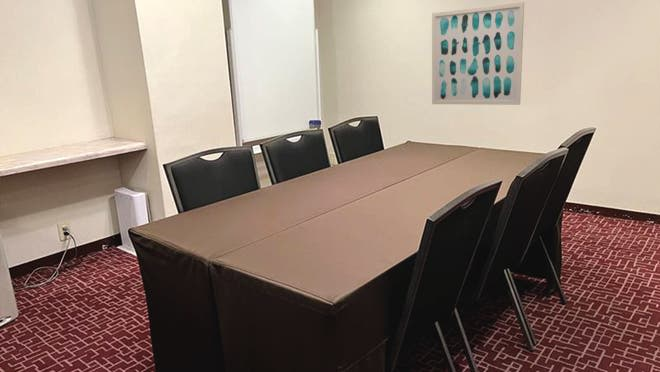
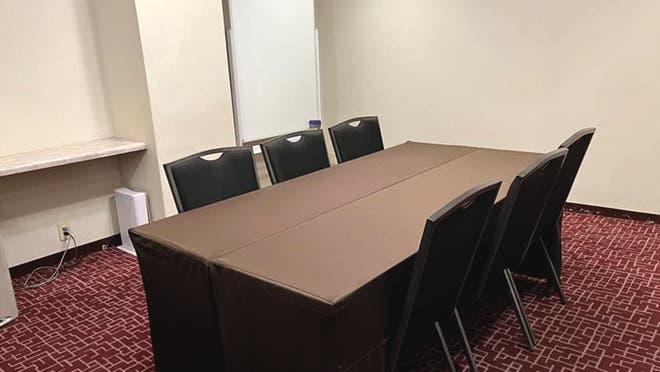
- wall art [431,1,525,106]
